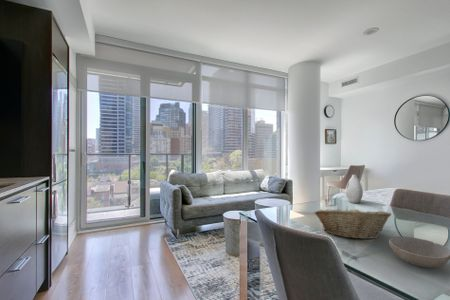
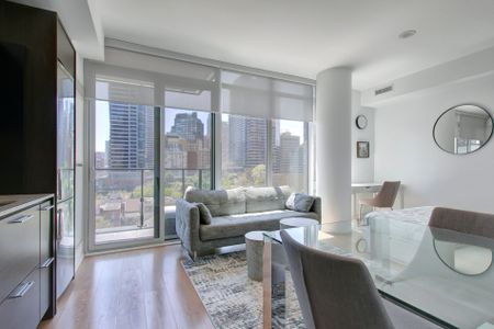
- vase [344,174,364,204]
- bowl [388,236,450,268]
- fruit basket [313,205,392,240]
